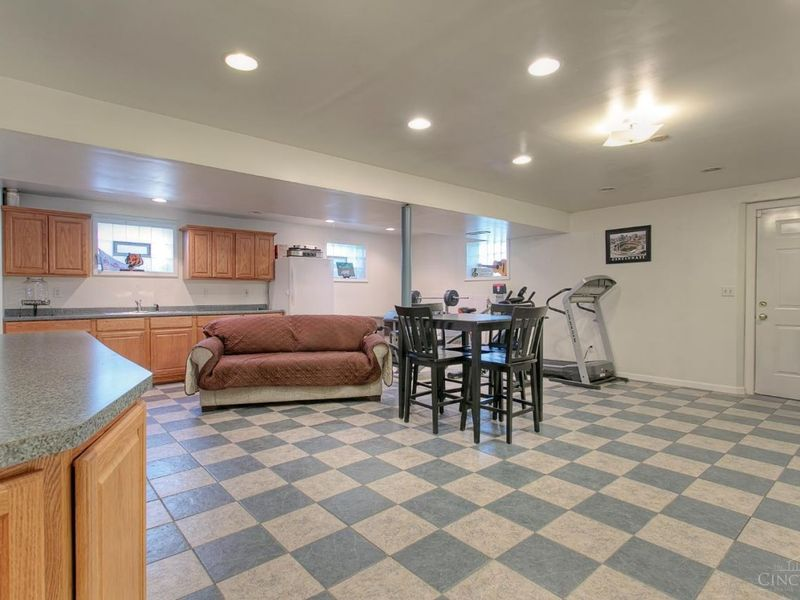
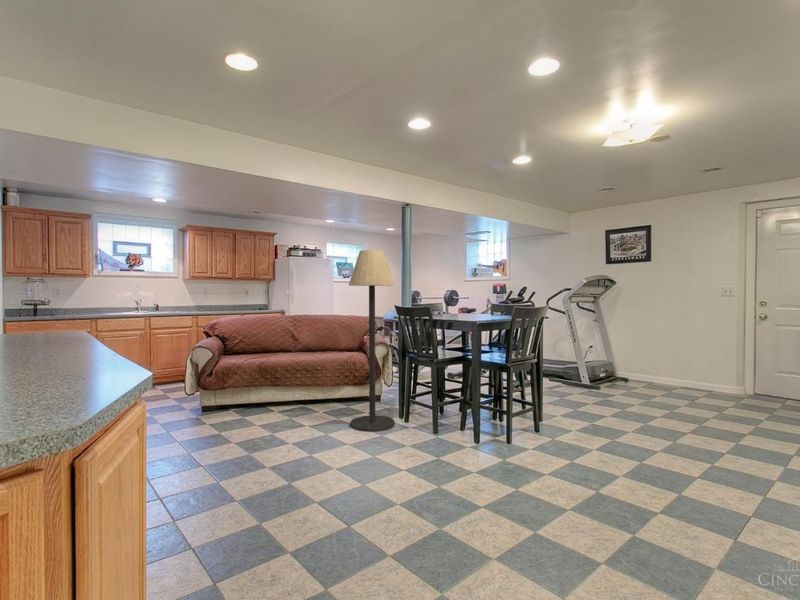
+ floor lamp [348,249,396,433]
